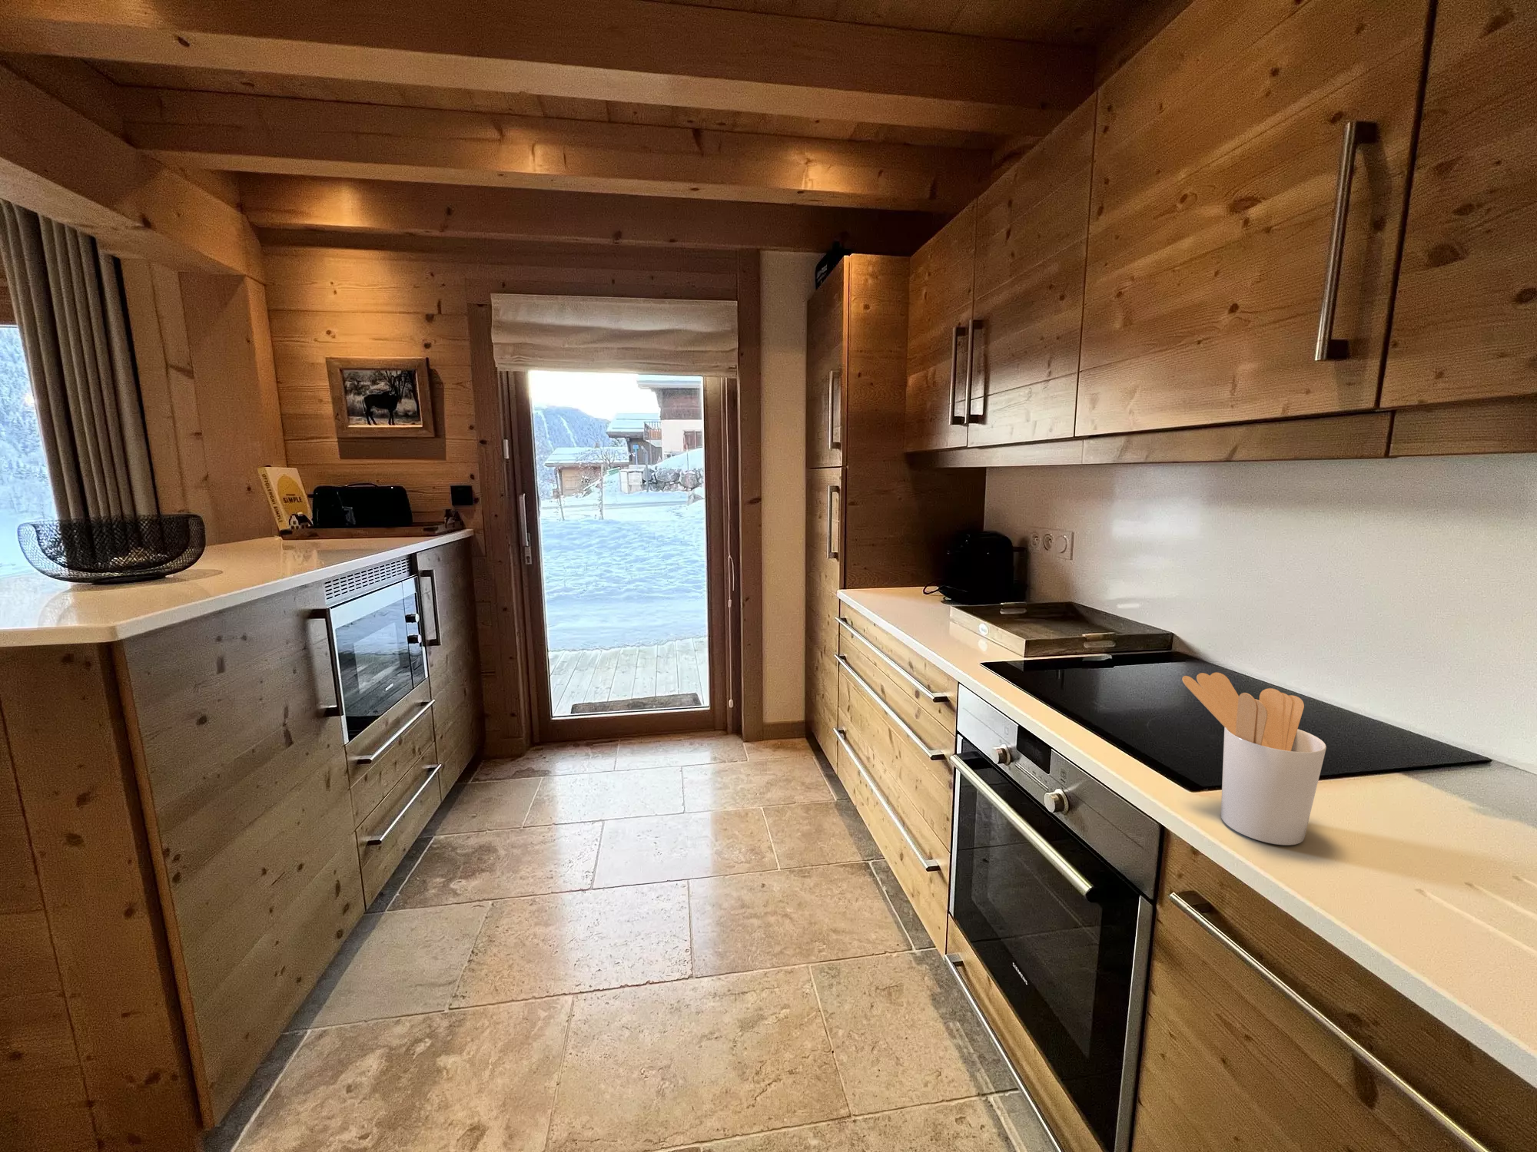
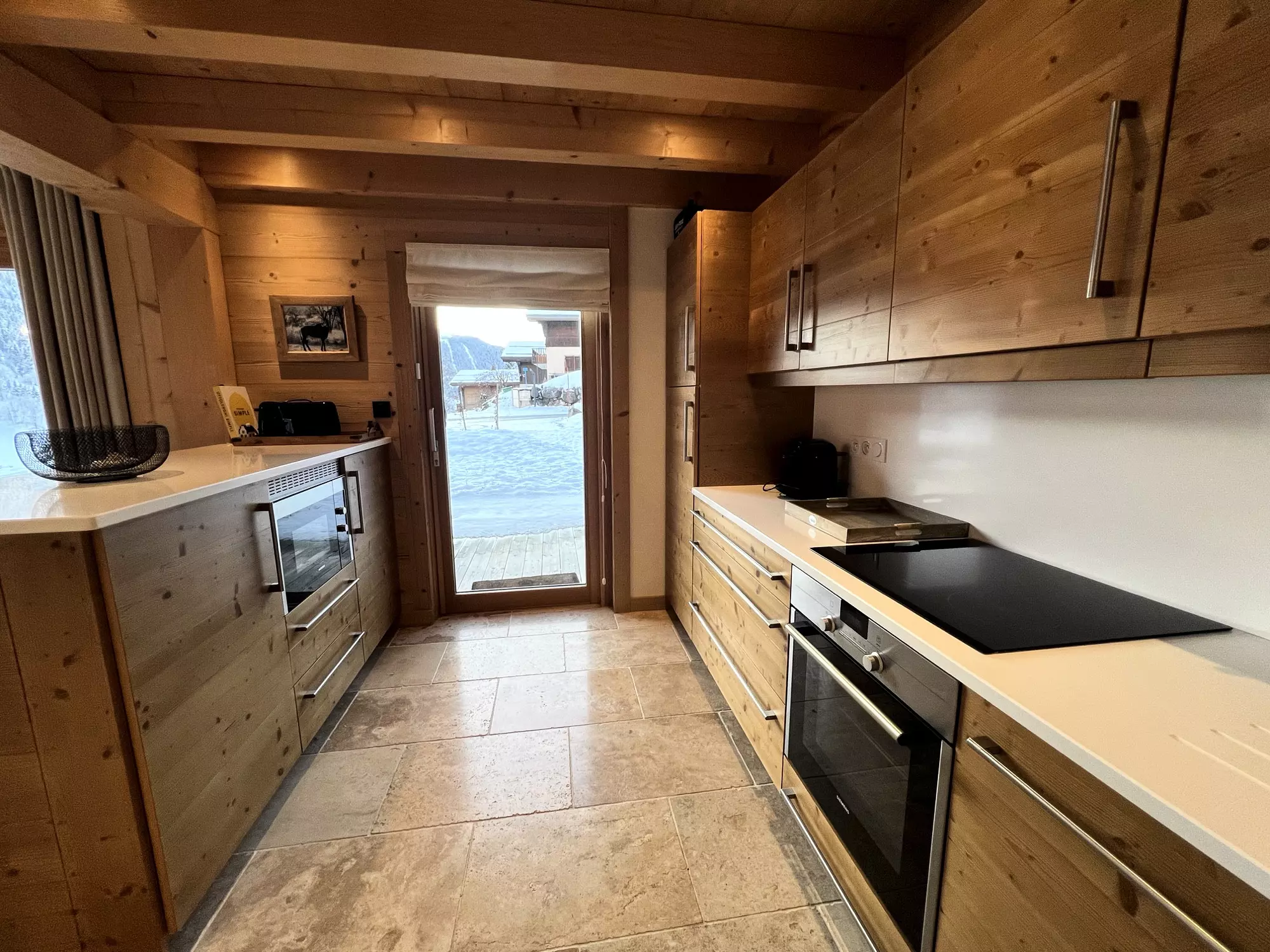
- utensil holder [1181,672,1328,846]
